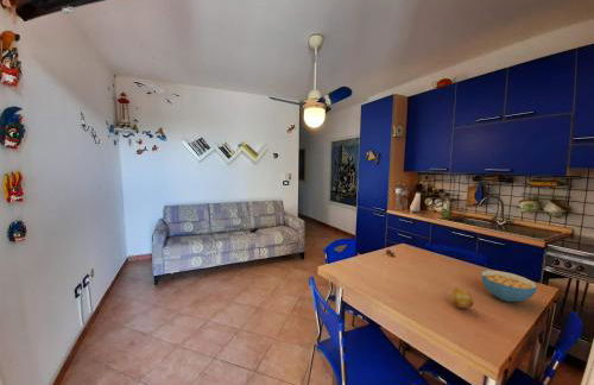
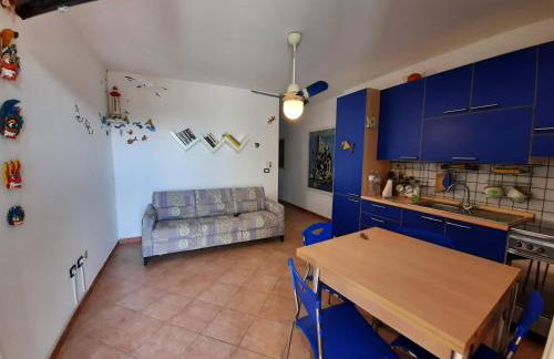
- fruit [450,288,475,309]
- cereal bowl [480,269,538,303]
